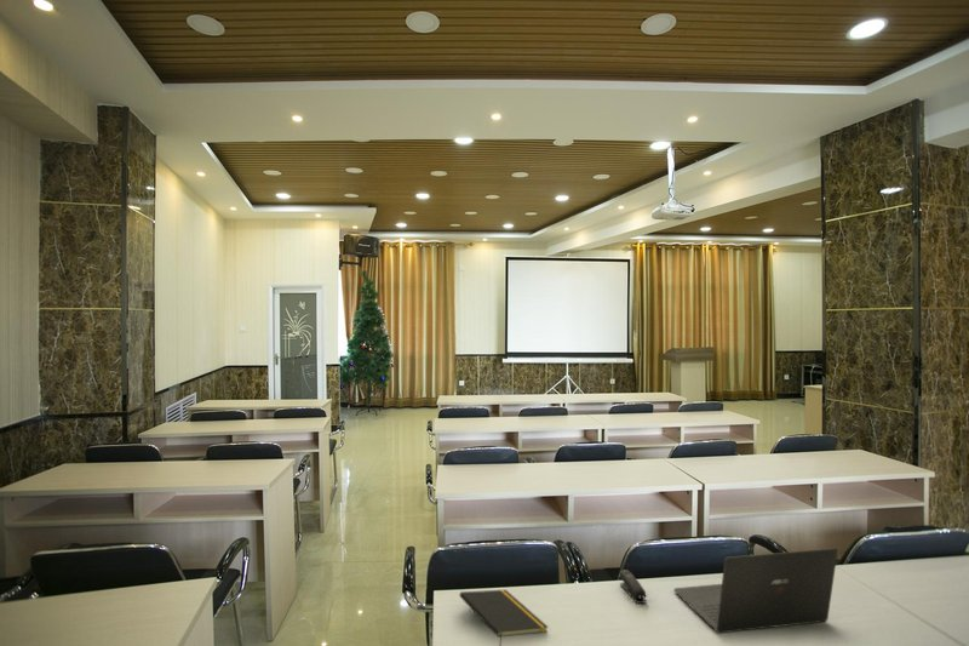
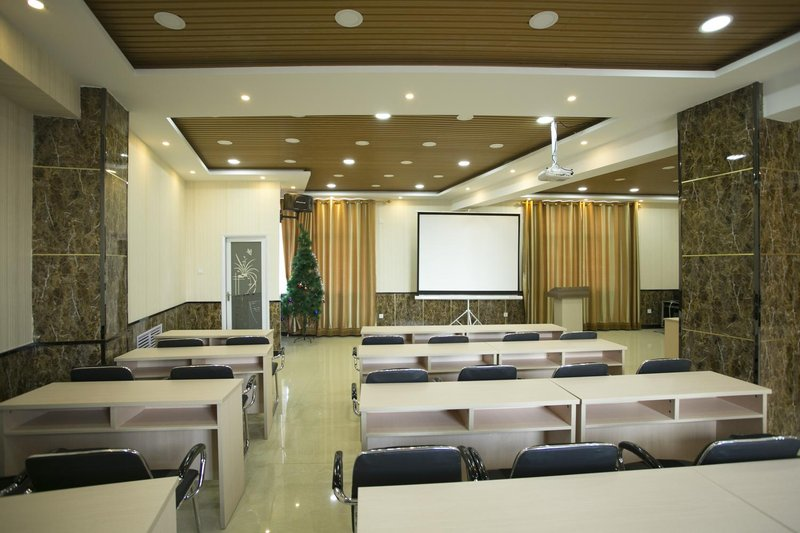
- stapler [619,568,648,605]
- notepad [458,589,550,646]
- laptop [672,547,839,634]
